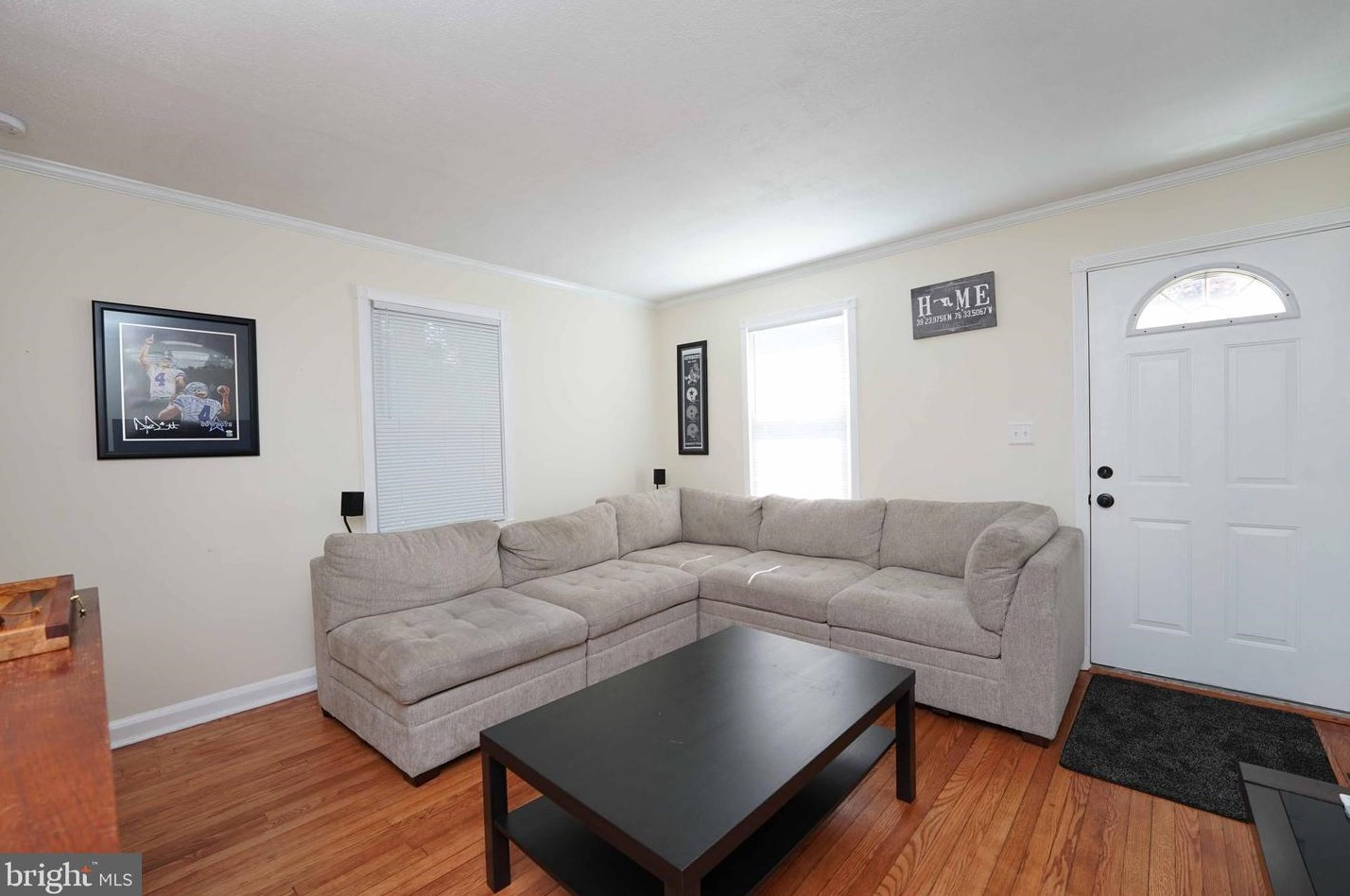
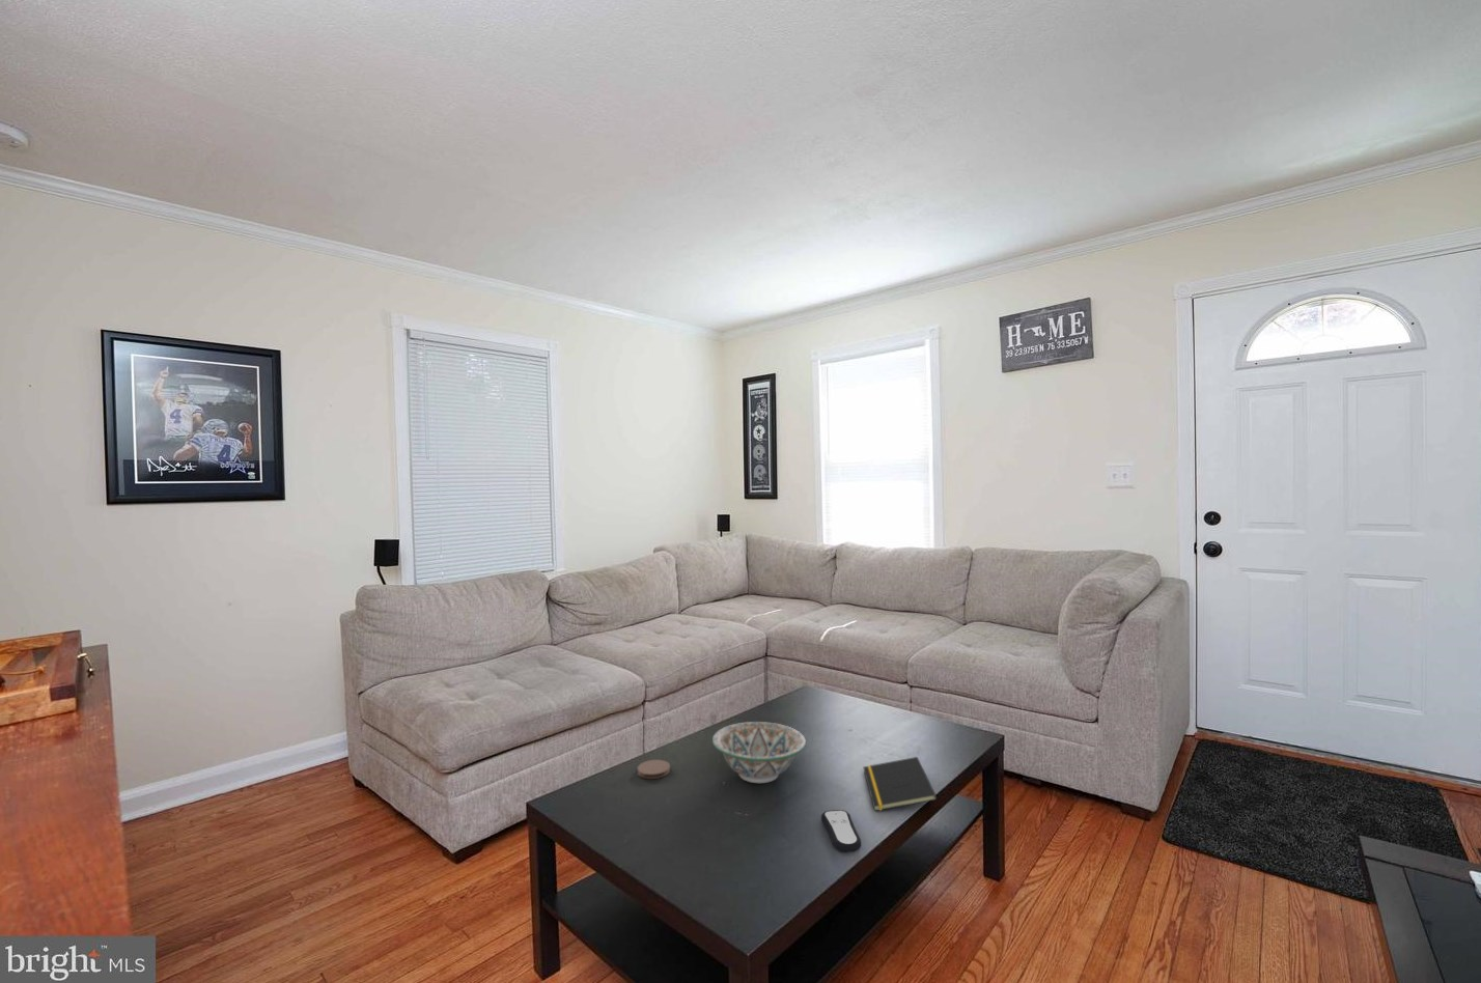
+ notepad [862,756,938,812]
+ remote control [821,809,862,854]
+ coaster [636,759,671,780]
+ decorative bowl [712,721,807,784]
